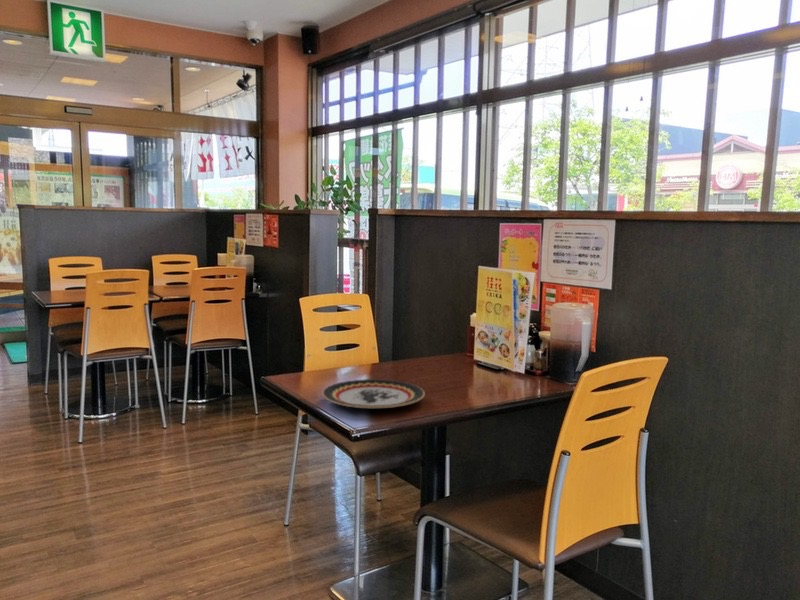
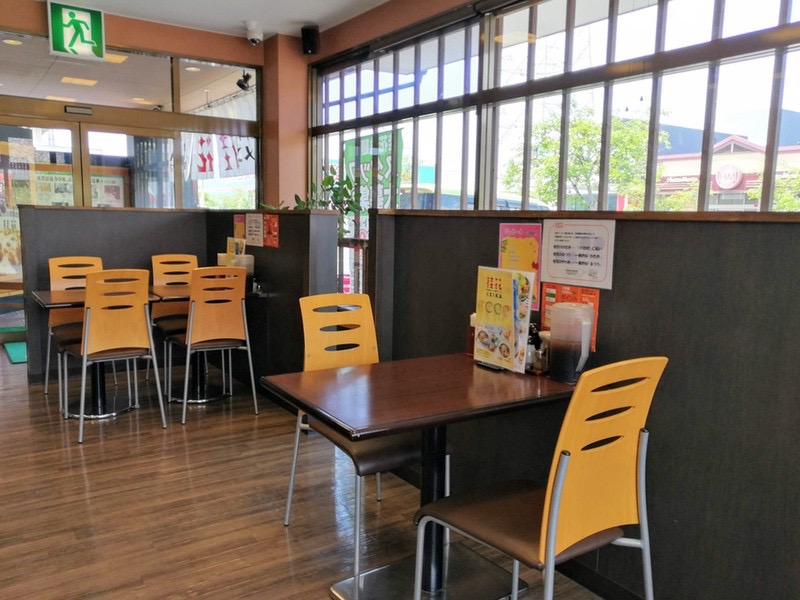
- plate [321,378,426,409]
